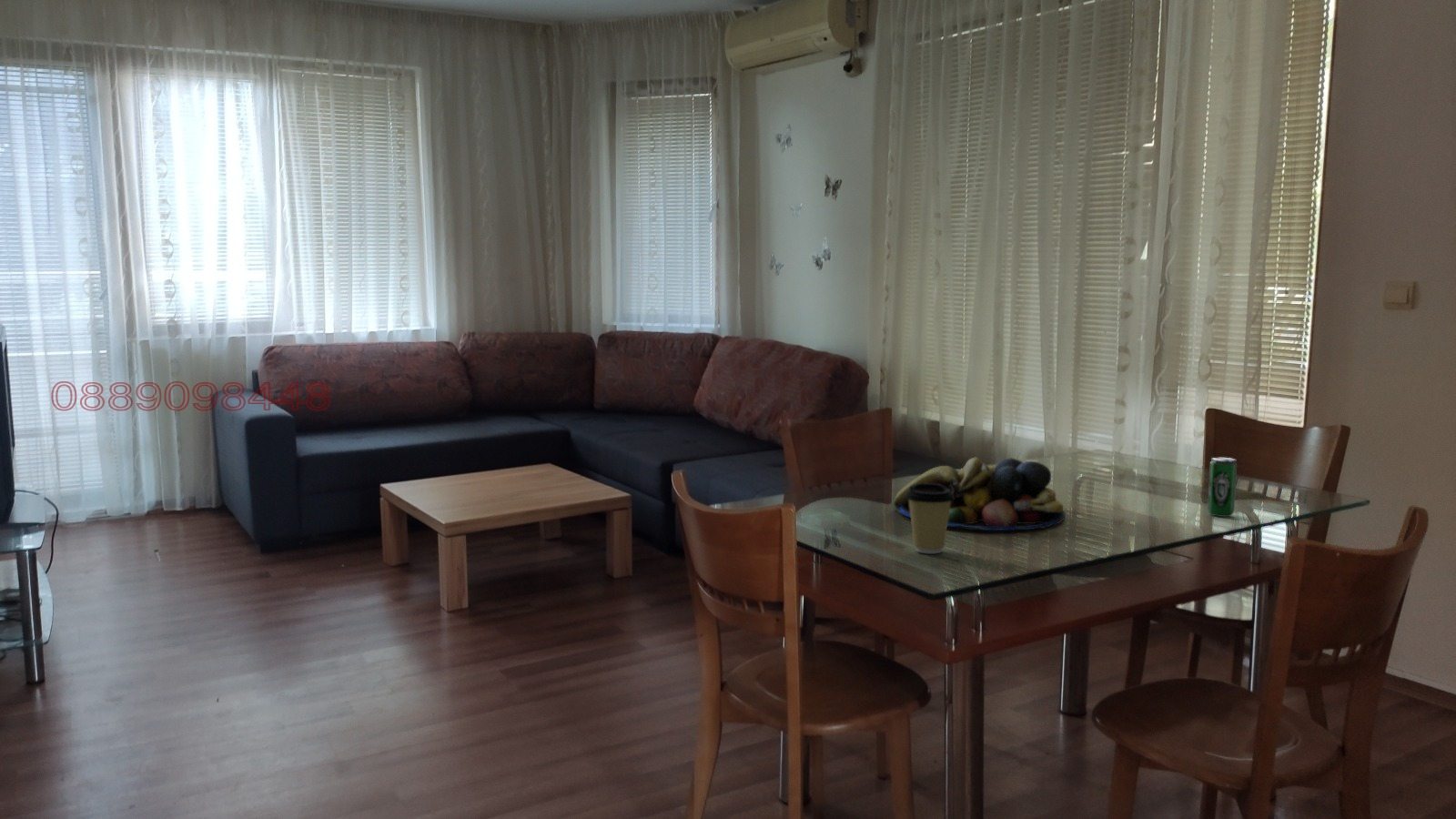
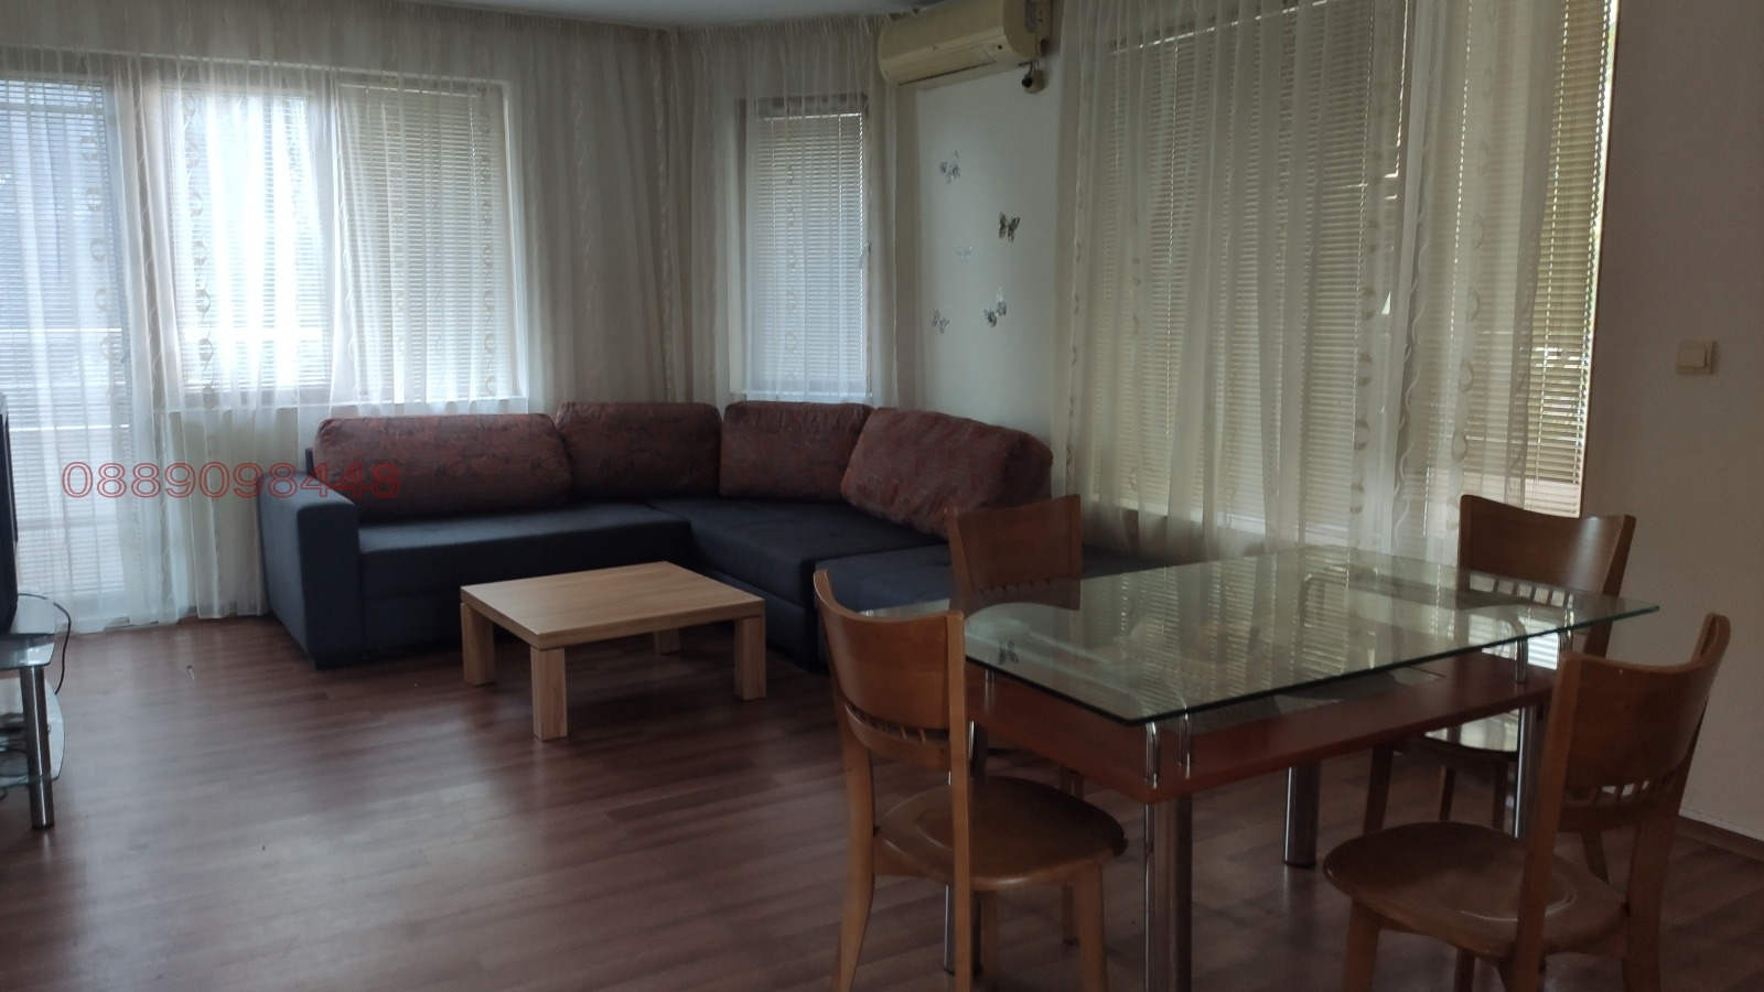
- fruit bowl [893,457,1067,531]
- beverage can [1207,457,1238,518]
- coffee cup [905,483,955,554]
